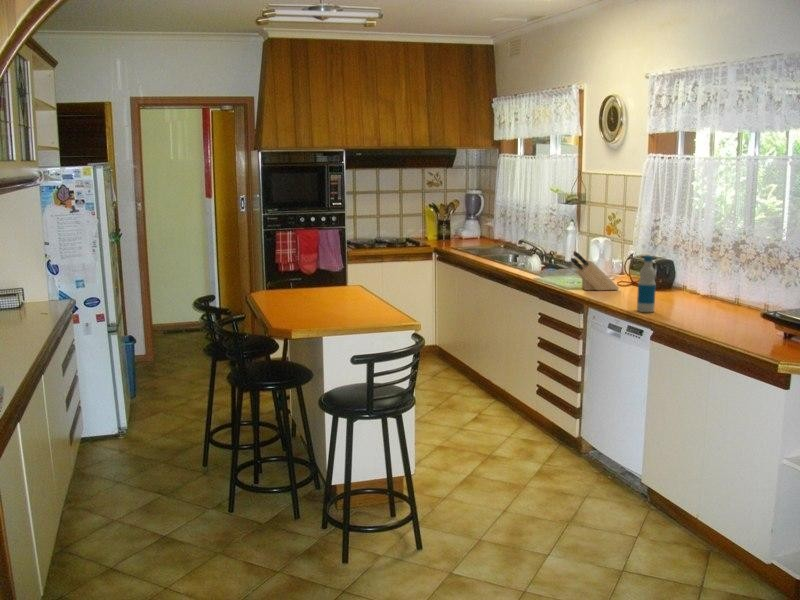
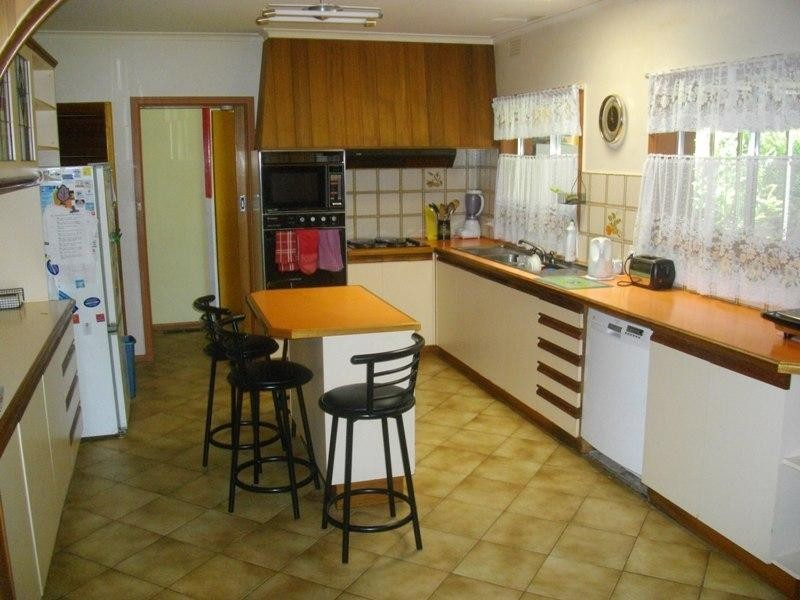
- bottle [636,255,657,313]
- knife block [570,250,620,291]
